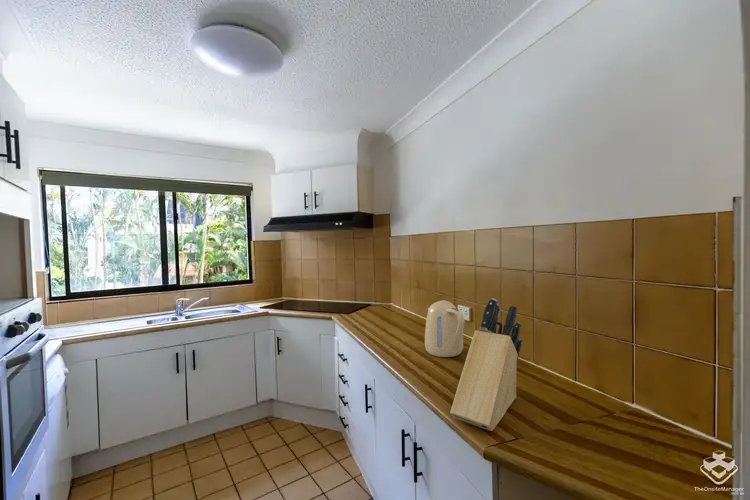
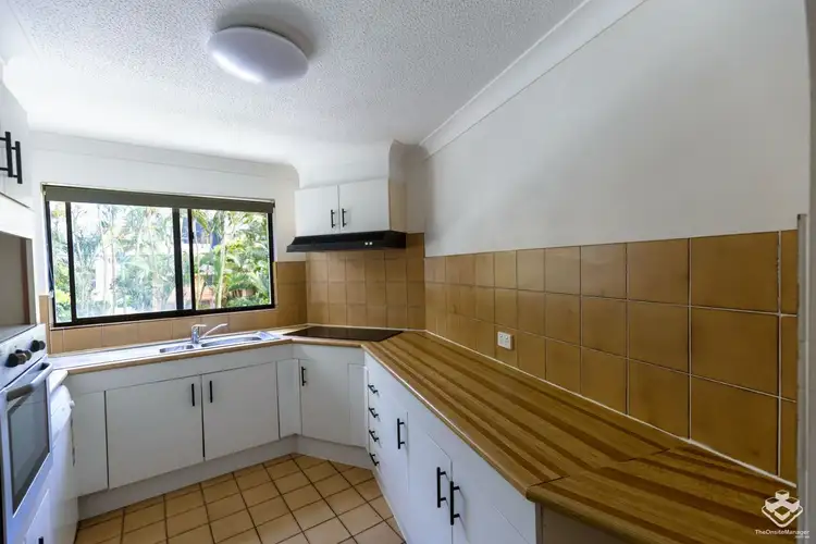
- kettle [424,299,466,358]
- knife block [449,297,523,432]
